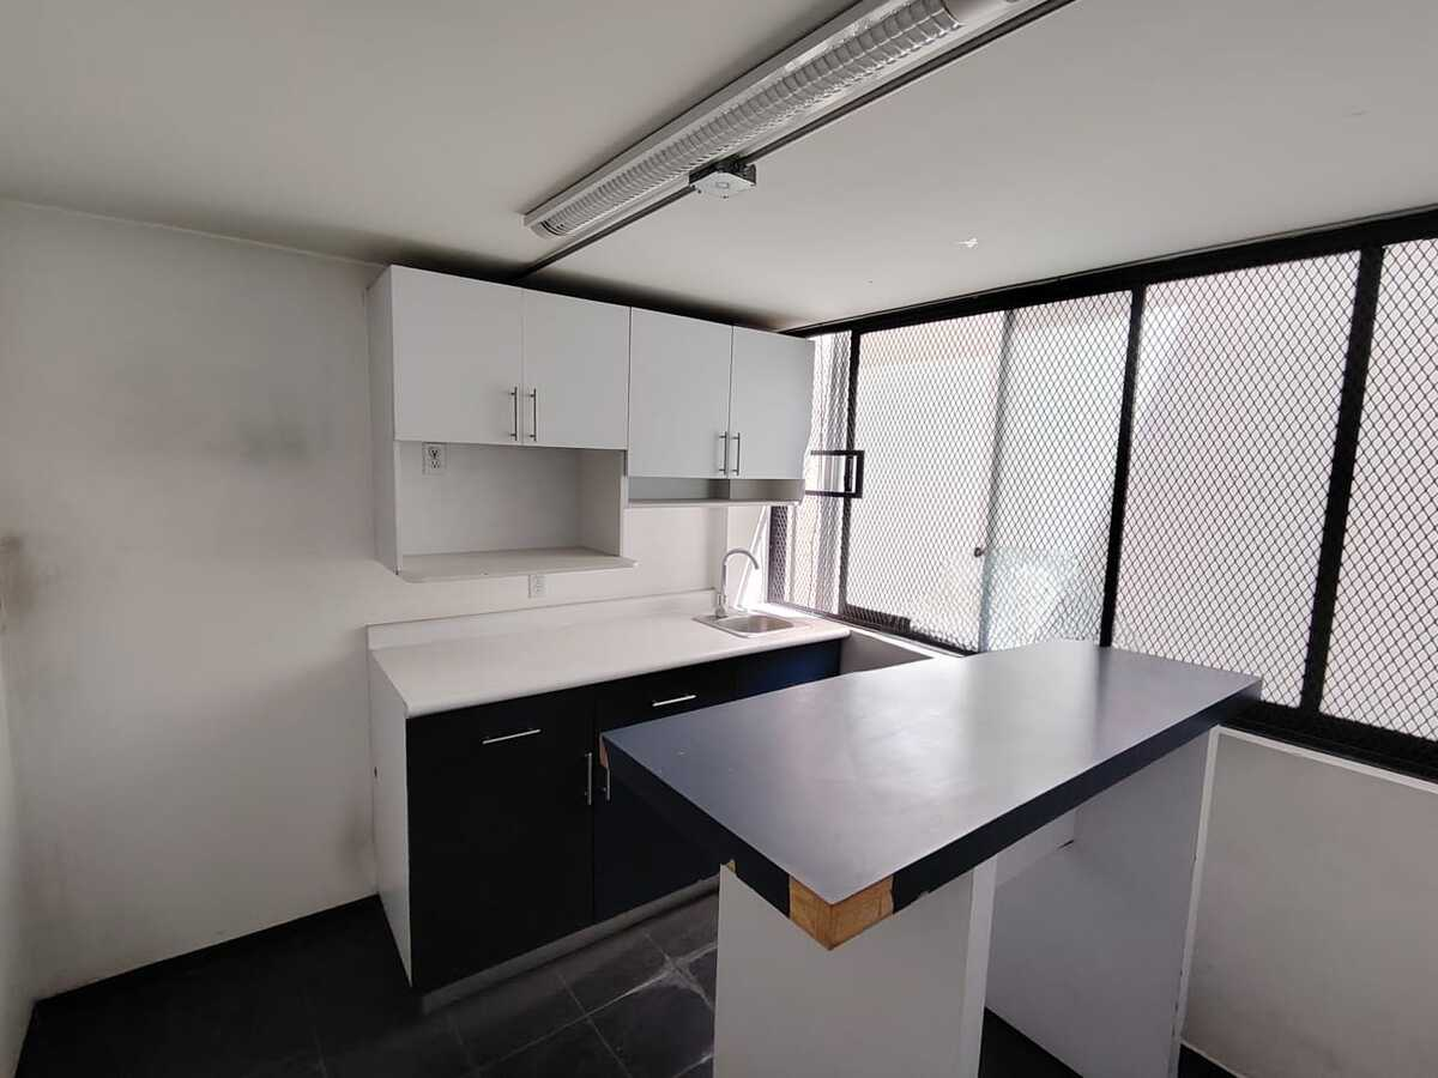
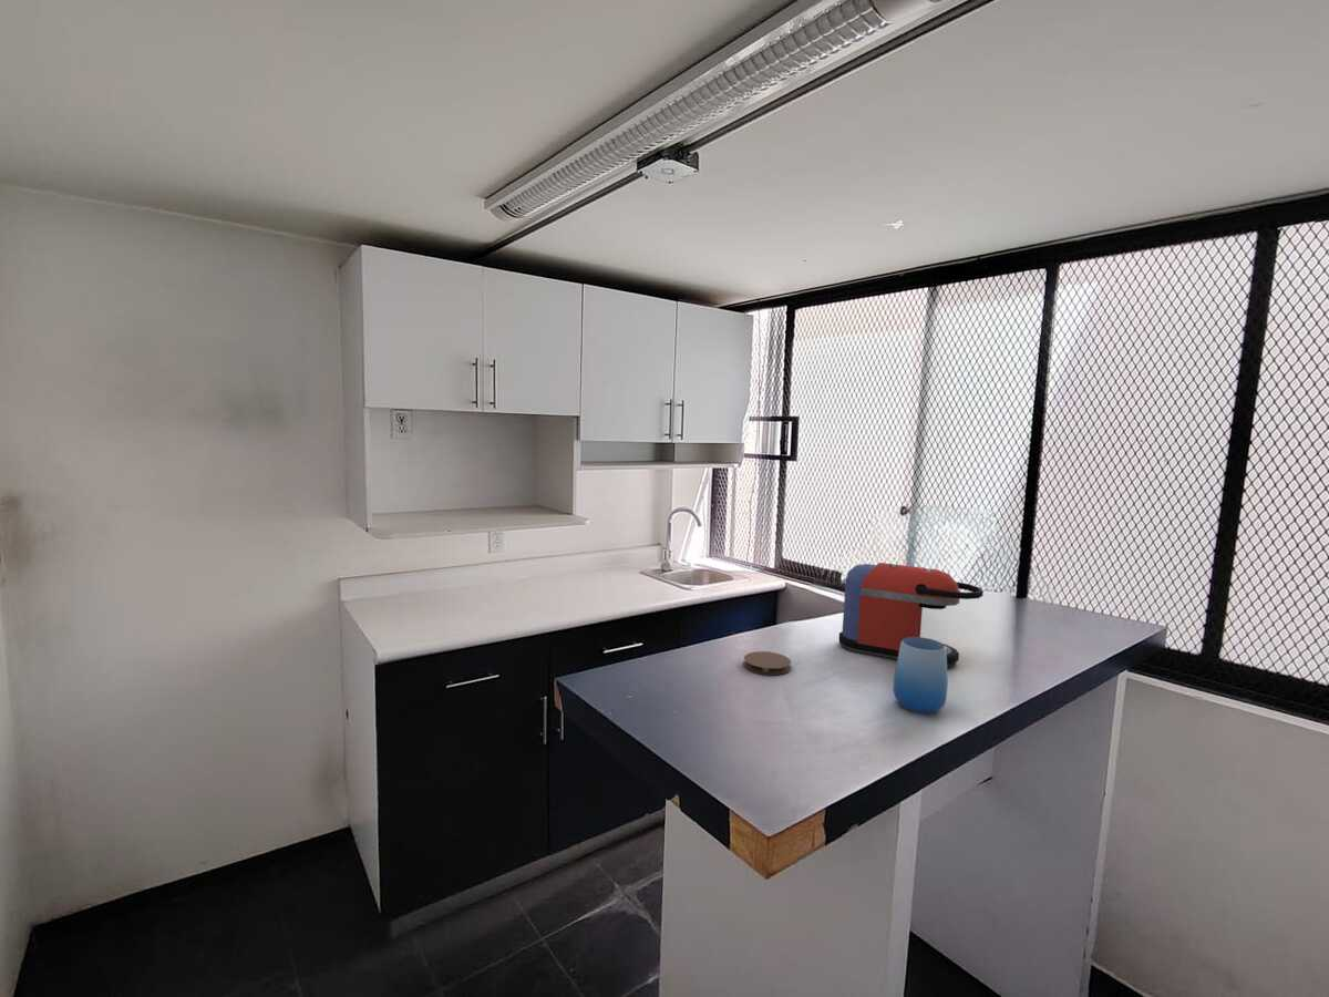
+ coaster [743,650,792,676]
+ cup [892,636,949,715]
+ coffee maker [838,562,985,667]
